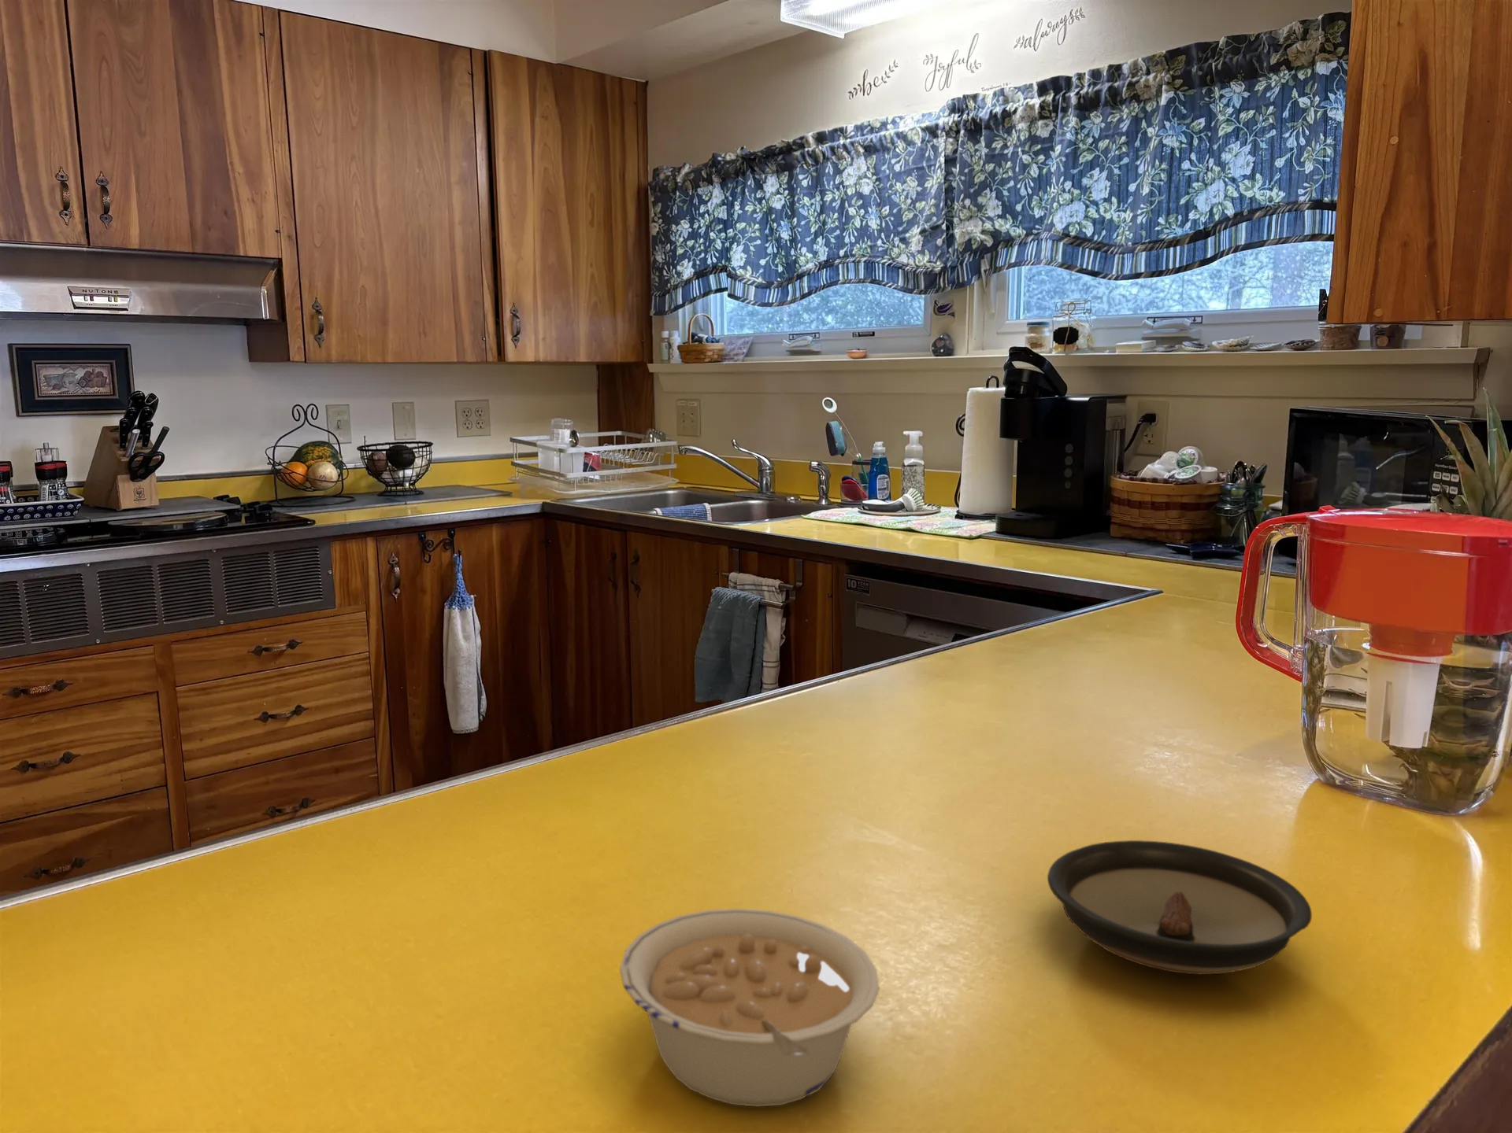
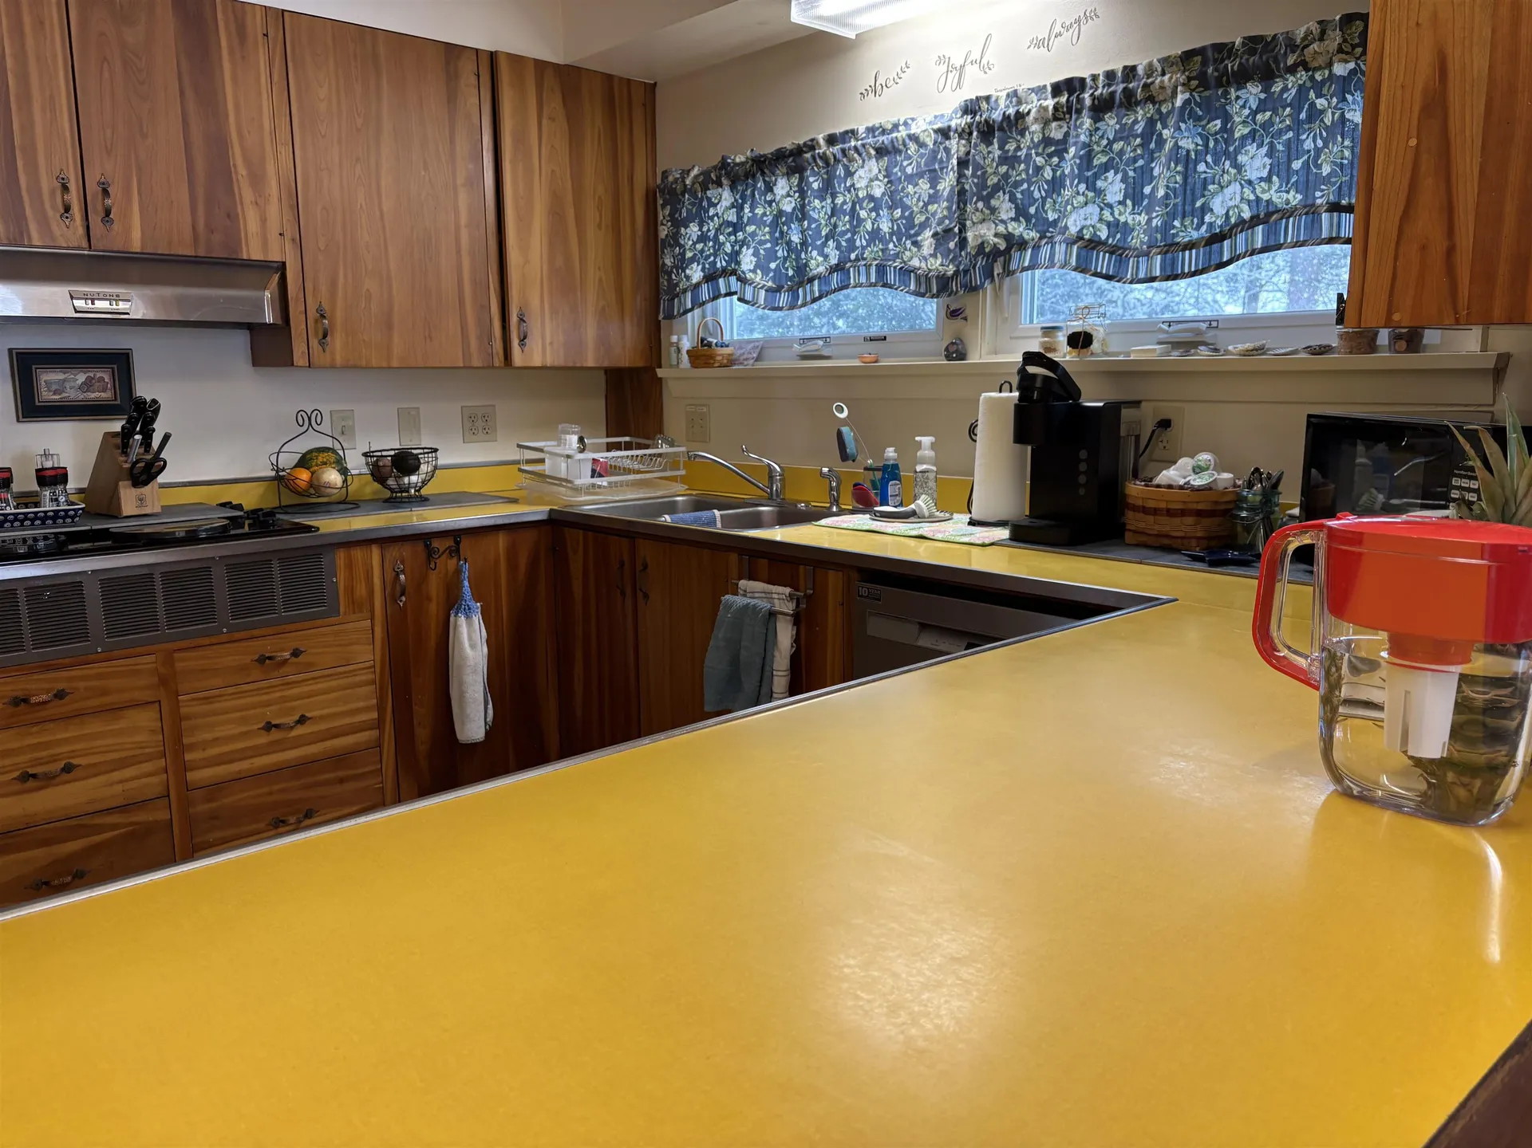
- legume [619,908,881,1108]
- saucer [1046,839,1313,975]
